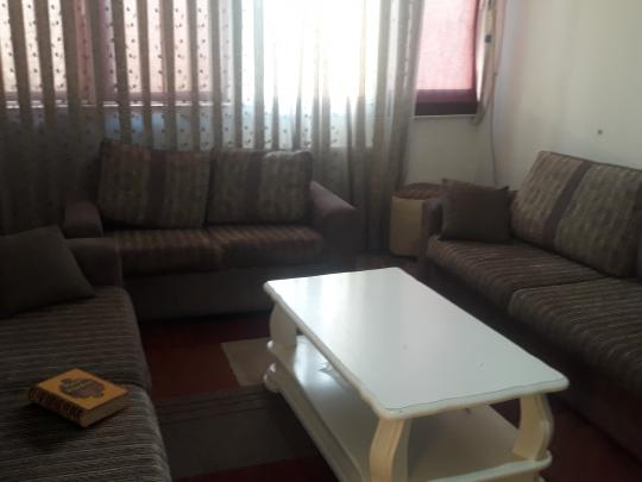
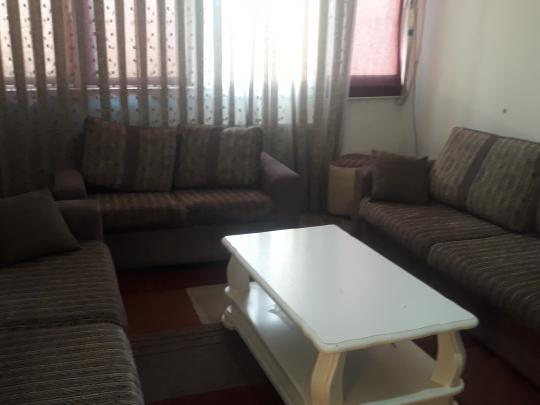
- hardback book [25,367,133,428]
